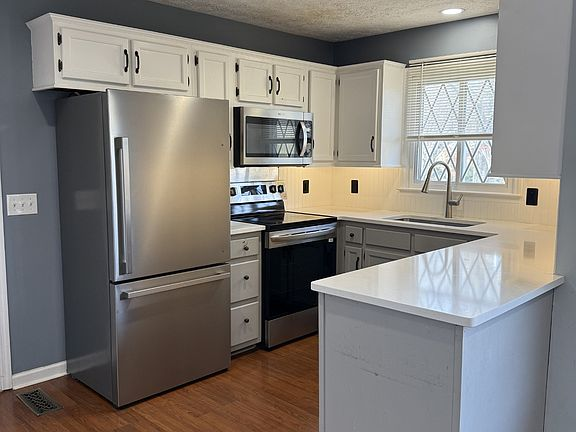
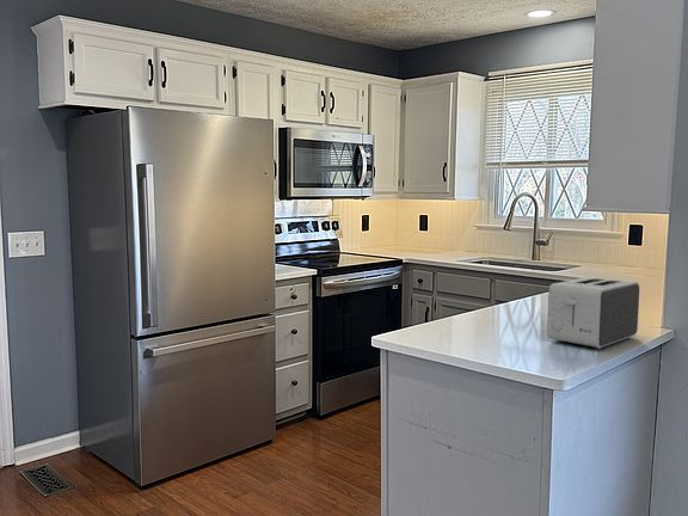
+ toaster [546,276,640,350]
